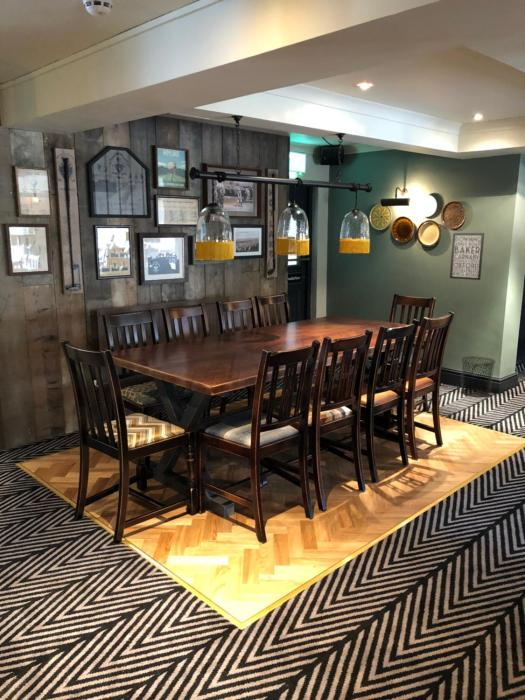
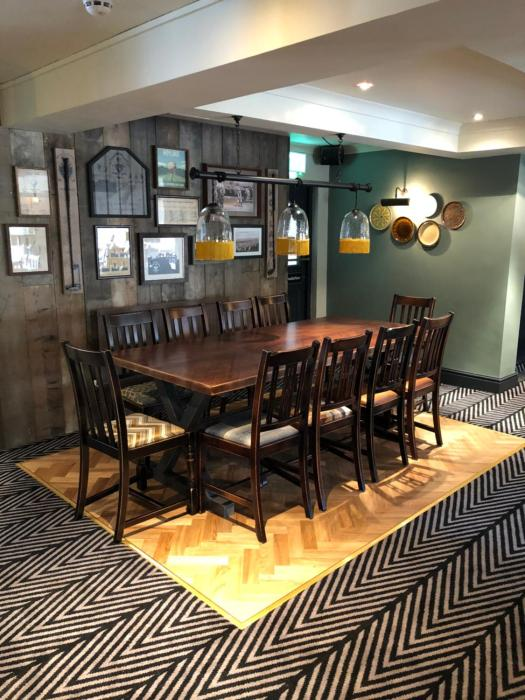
- wall art [449,232,485,281]
- waste bin [460,355,497,398]
